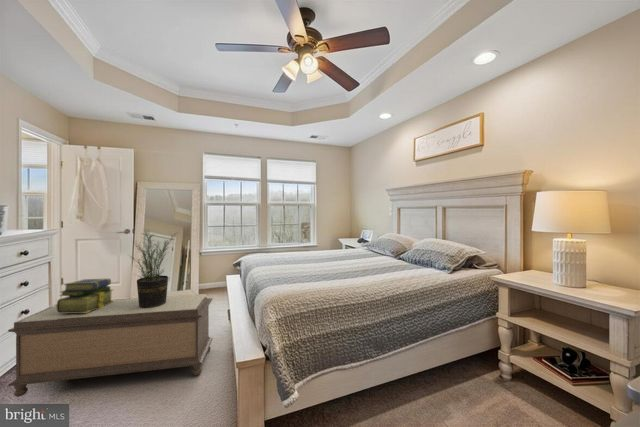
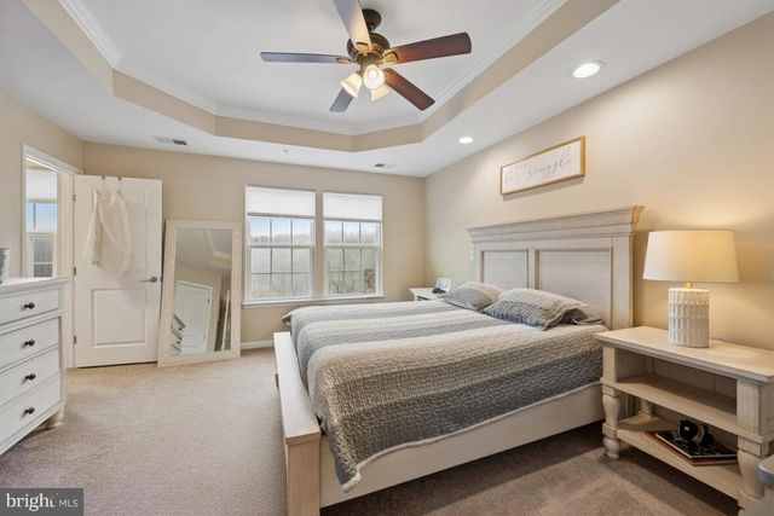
- stack of books [56,278,115,313]
- bench [7,293,214,398]
- potted plant [129,229,179,308]
